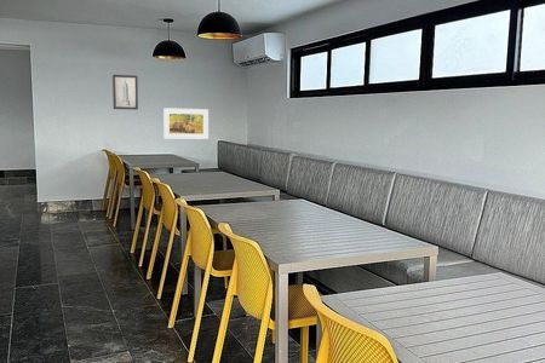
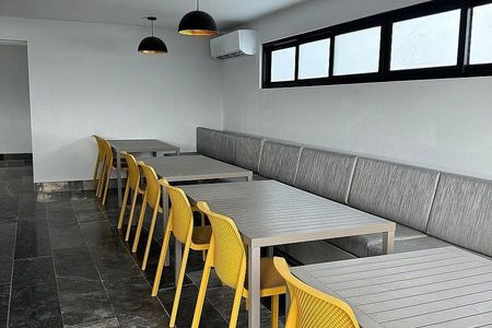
- wall art [111,74,139,111]
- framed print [162,106,210,140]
